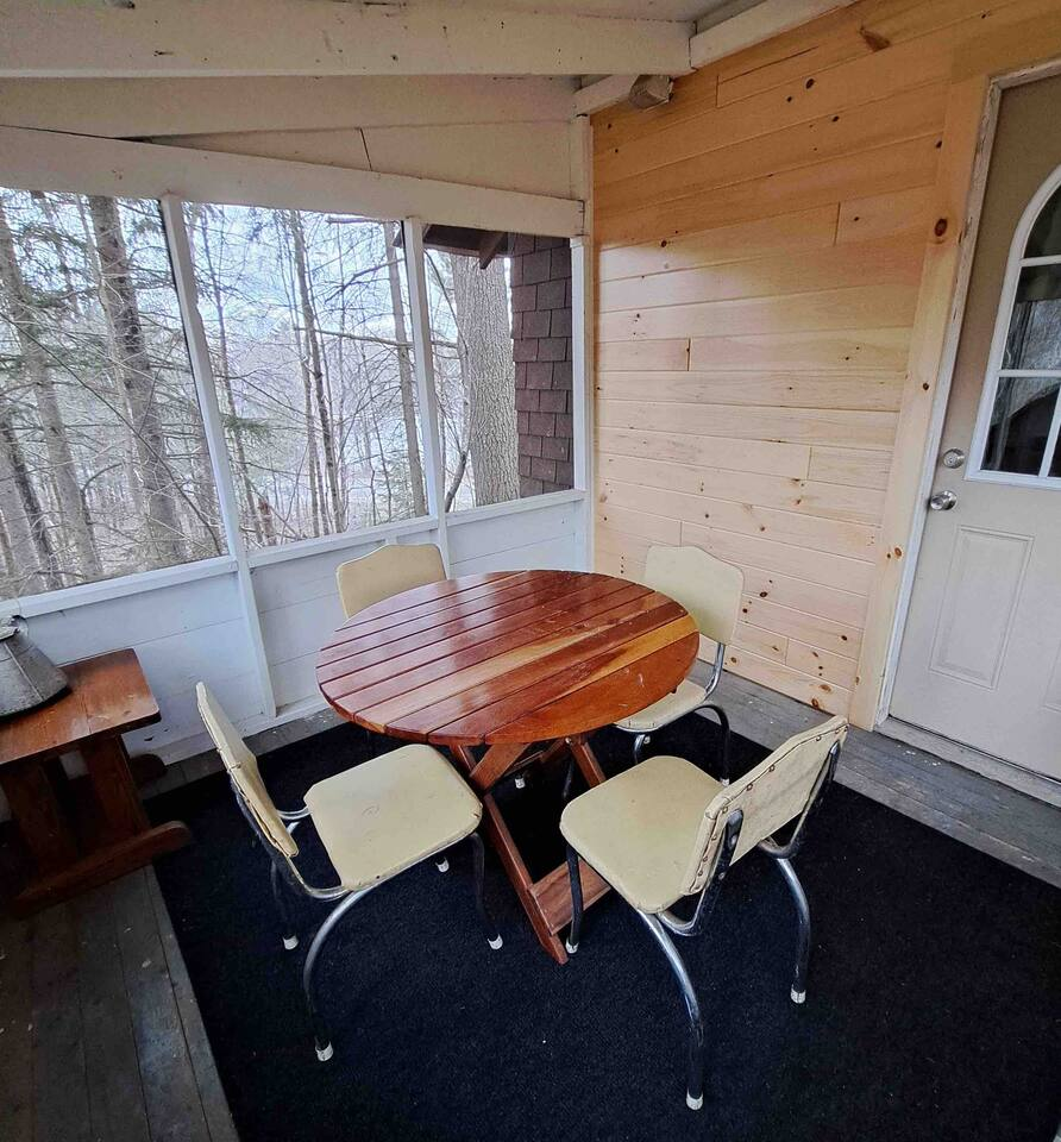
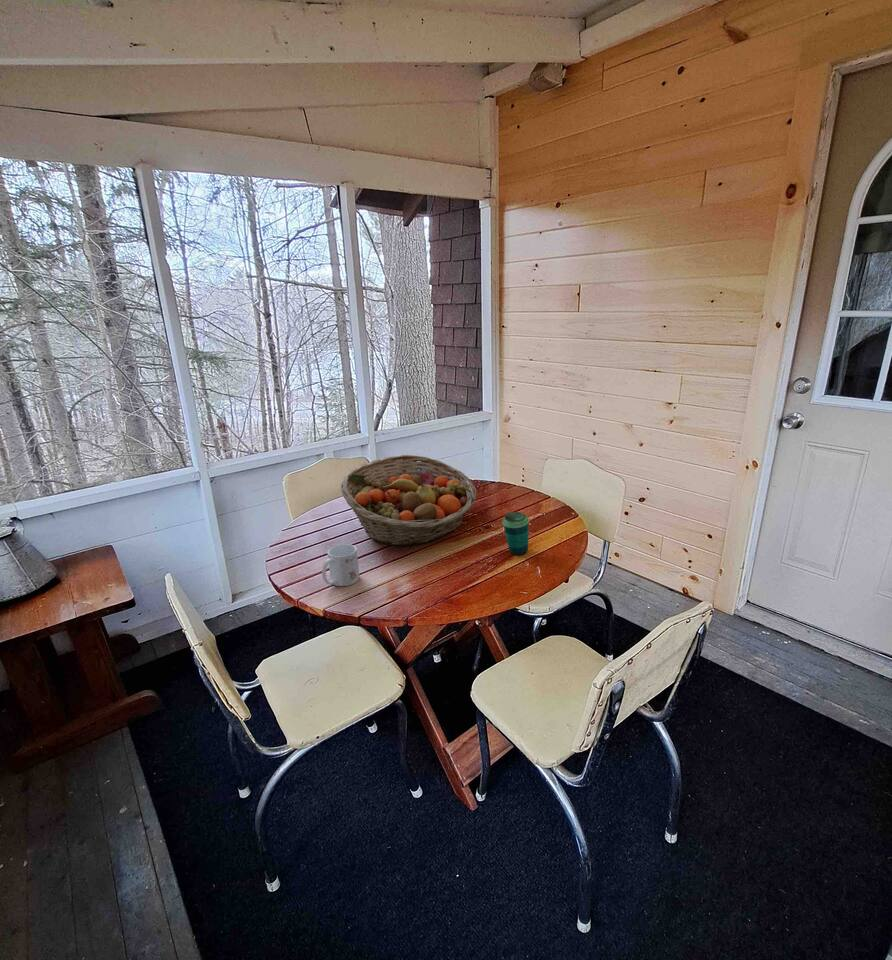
+ cup [502,511,530,556]
+ mug [321,543,360,587]
+ fruit basket [339,454,478,547]
